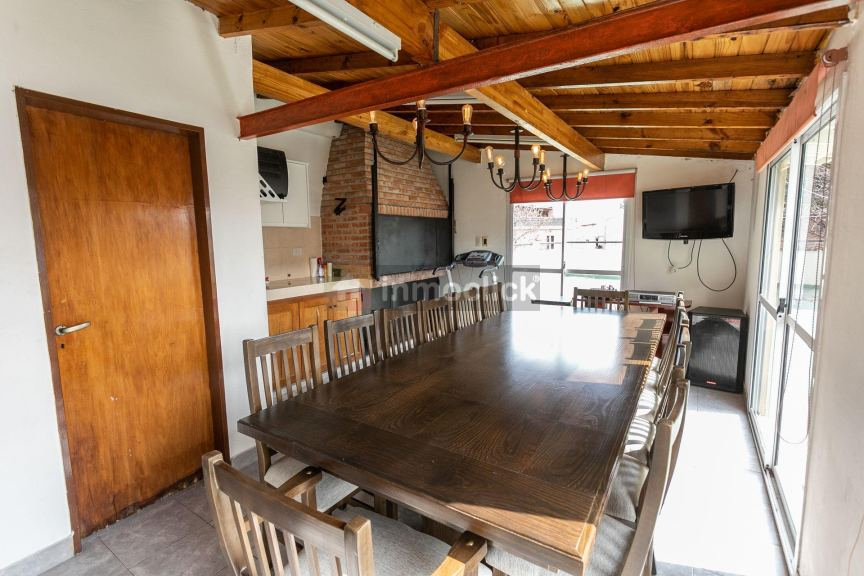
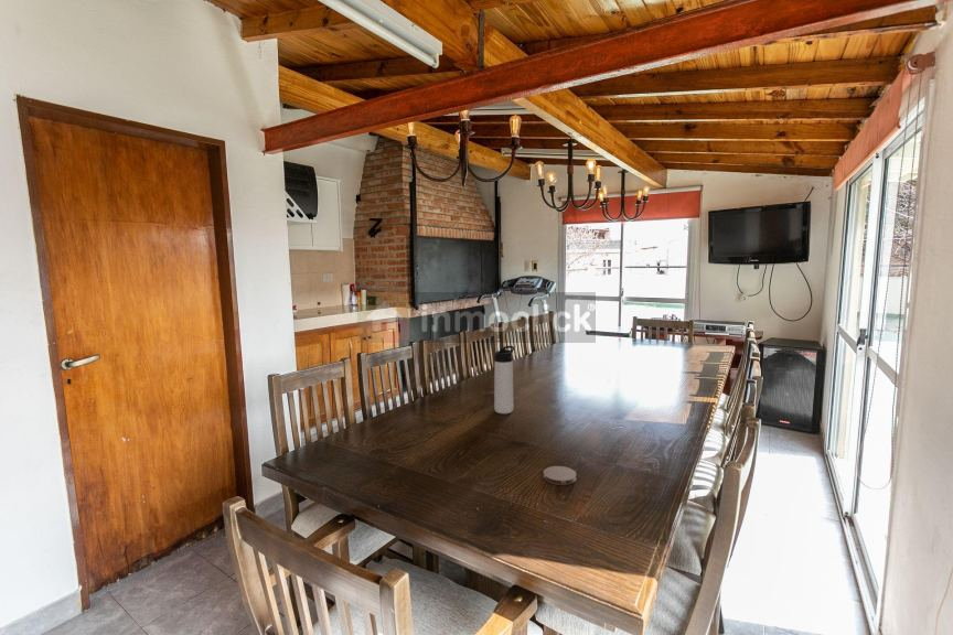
+ coaster [543,465,577,486]
+ thermos bottle [493,345,515,415]
